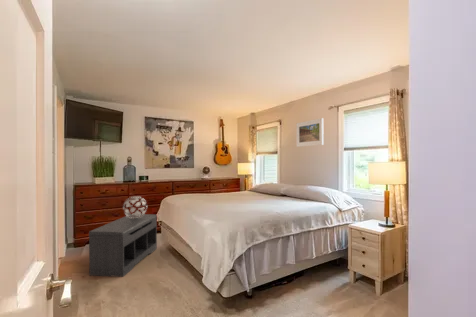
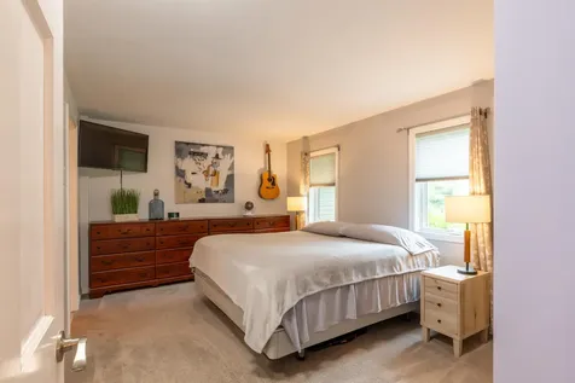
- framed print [295,117,325,148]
- bench [88,213,158,278]
- decorative sphere [122,195,148,219]
